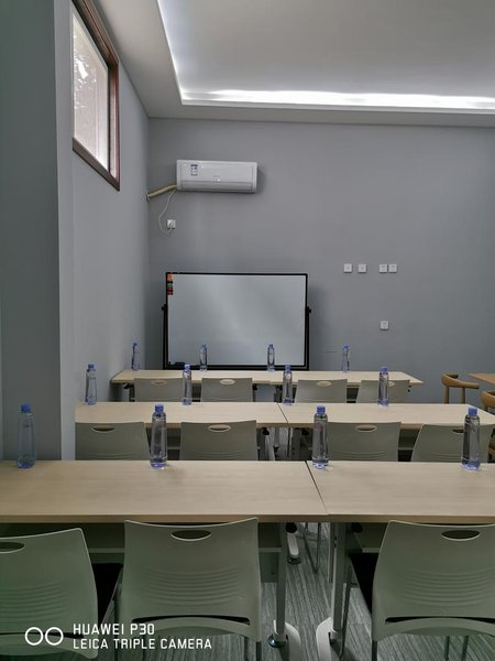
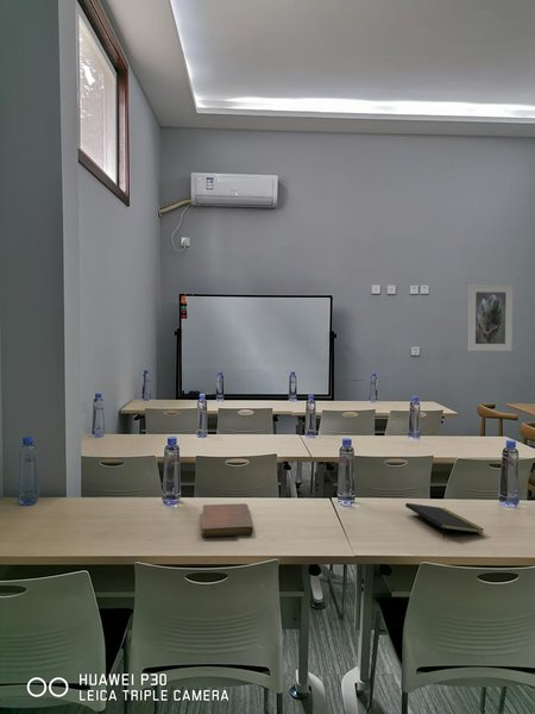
+ notepad [404,502,485,538]
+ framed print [467,283,514,352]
+ notebook [201,502,254,538]
